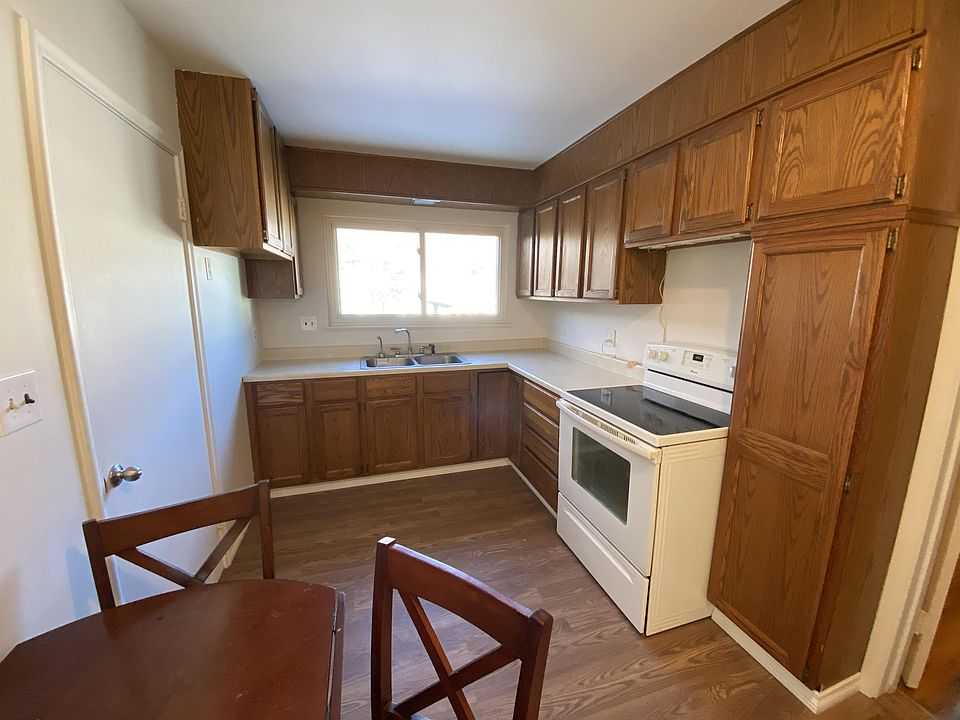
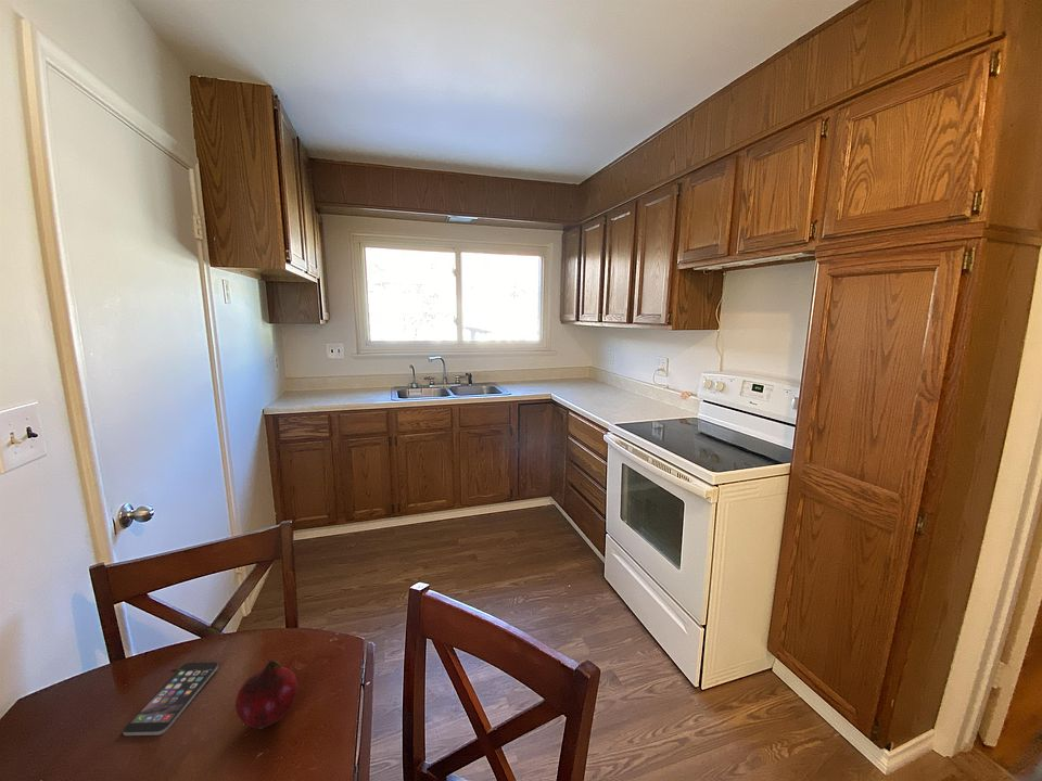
+ fruit [234,660,298,730]
+ smartphone [122,662,219,737]
